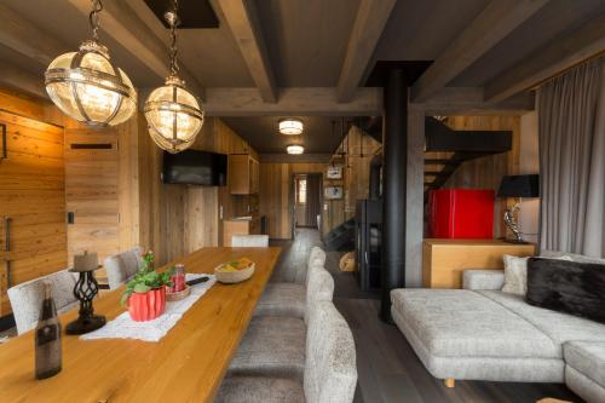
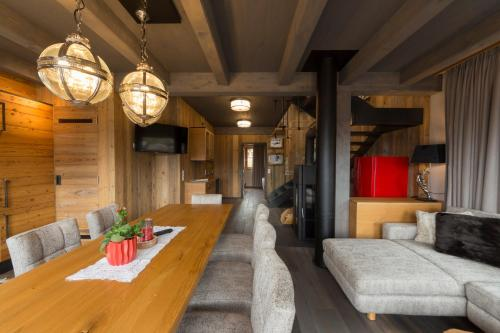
- candle holder [63,249,108,336]
- wine bottle [34,282,63,380]
- fruit bowl [213,257,255,284]
